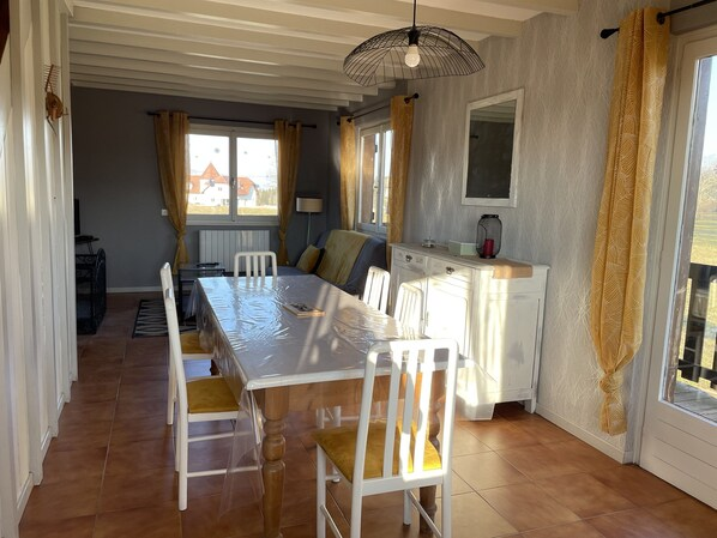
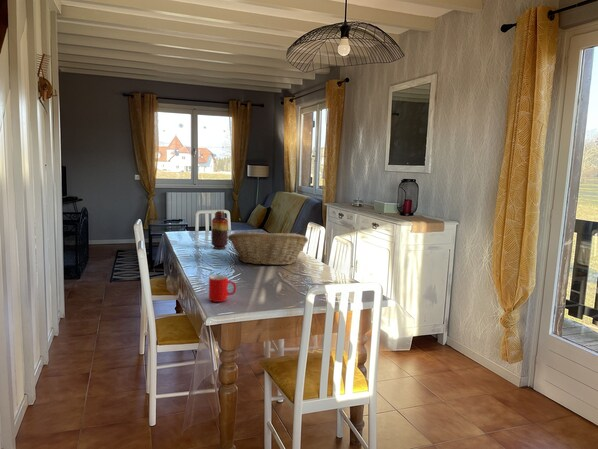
+ cup [208,274,237,303]
+ vase [211,210,229,250]
+ fruit basket [227,230,309,266]
